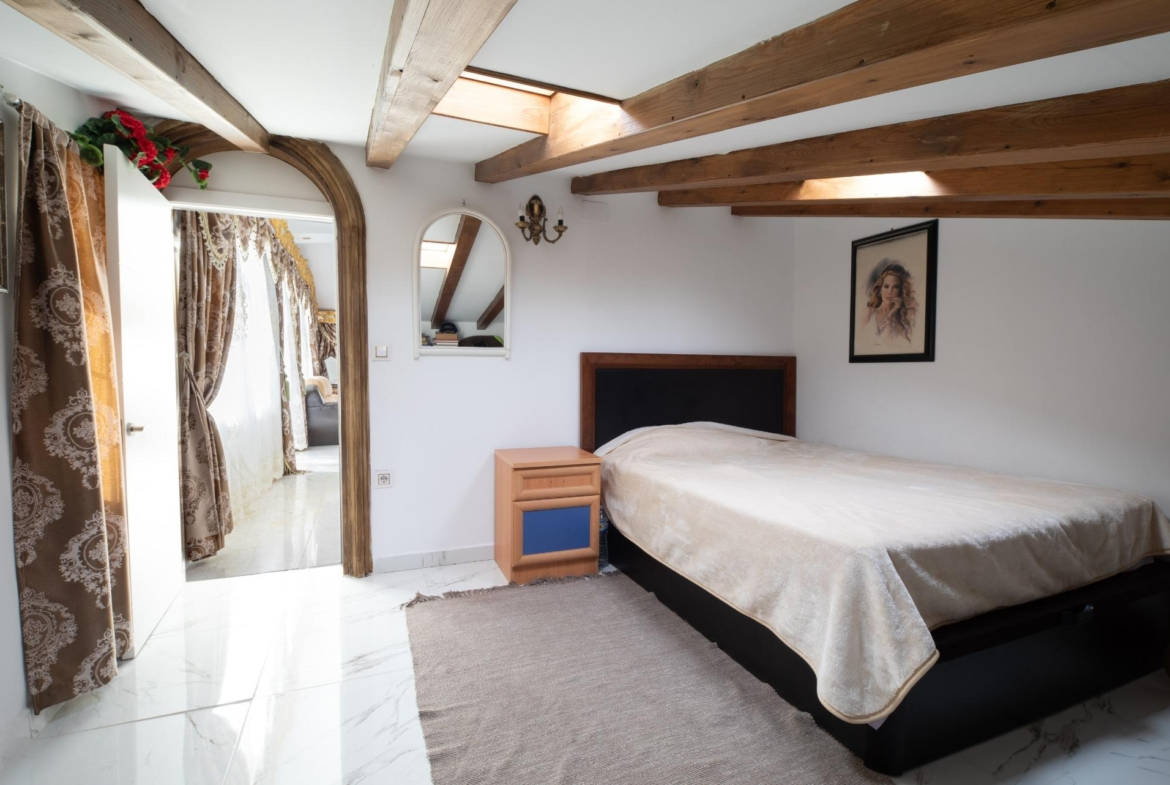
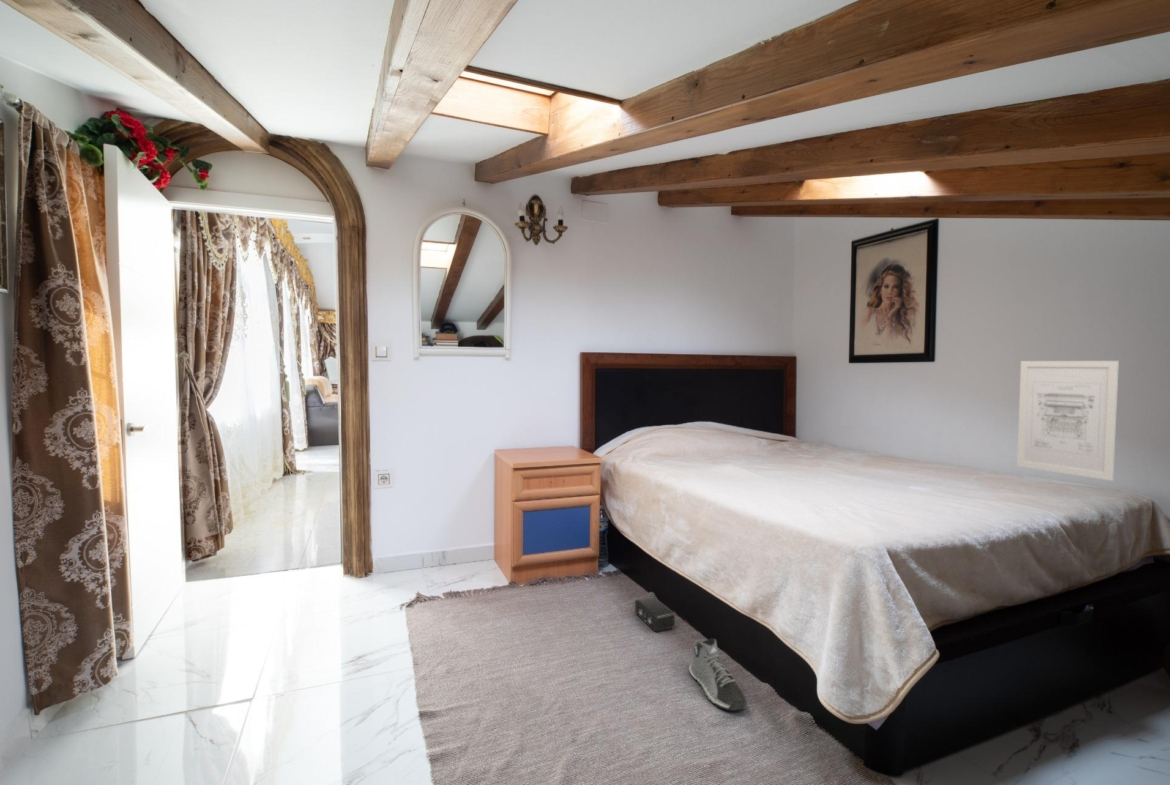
+ speaker [634,596,676,632]
+ sneaker [688,637,748,711]
+ wall art [1016,360,1120,482]
